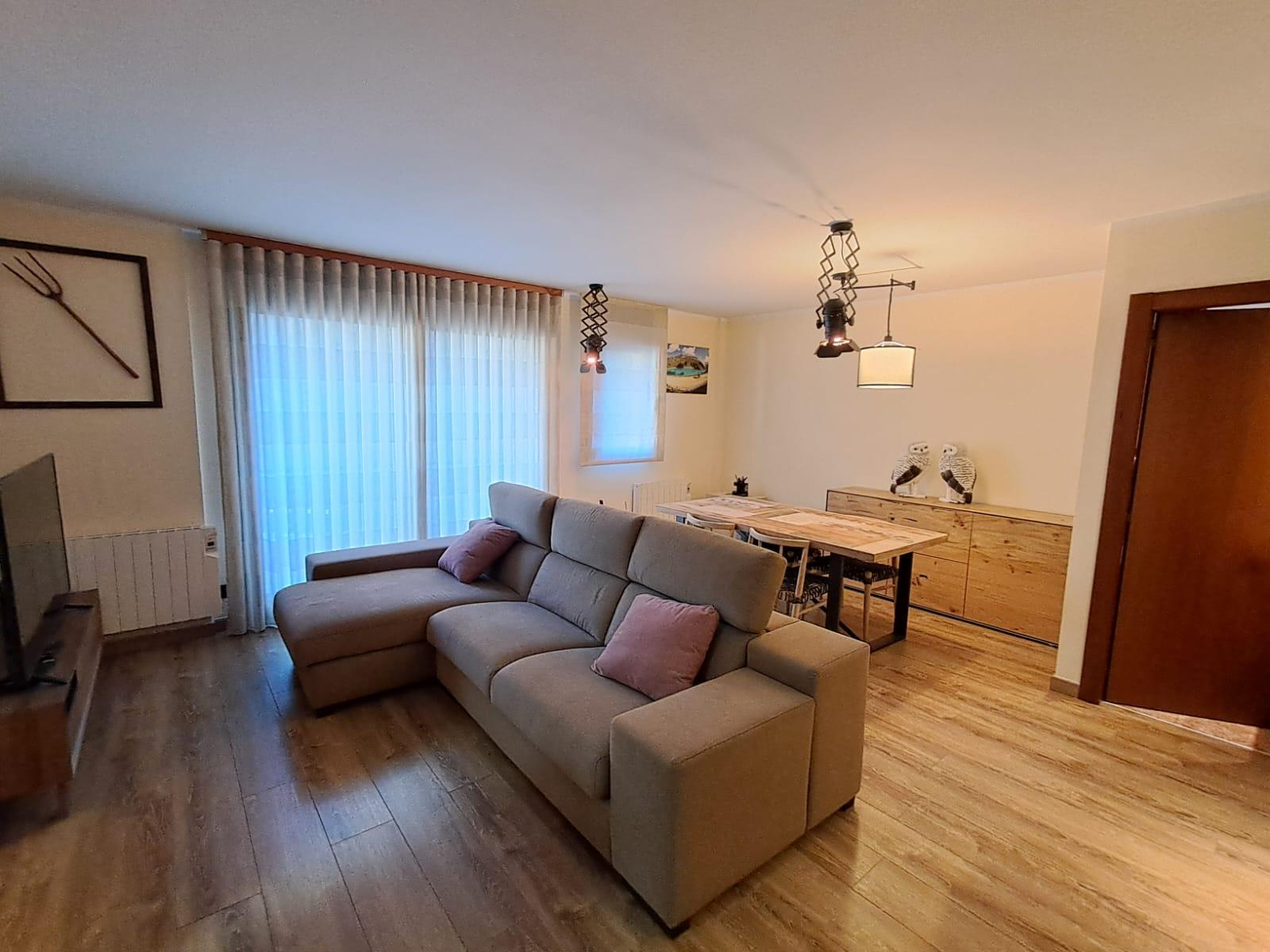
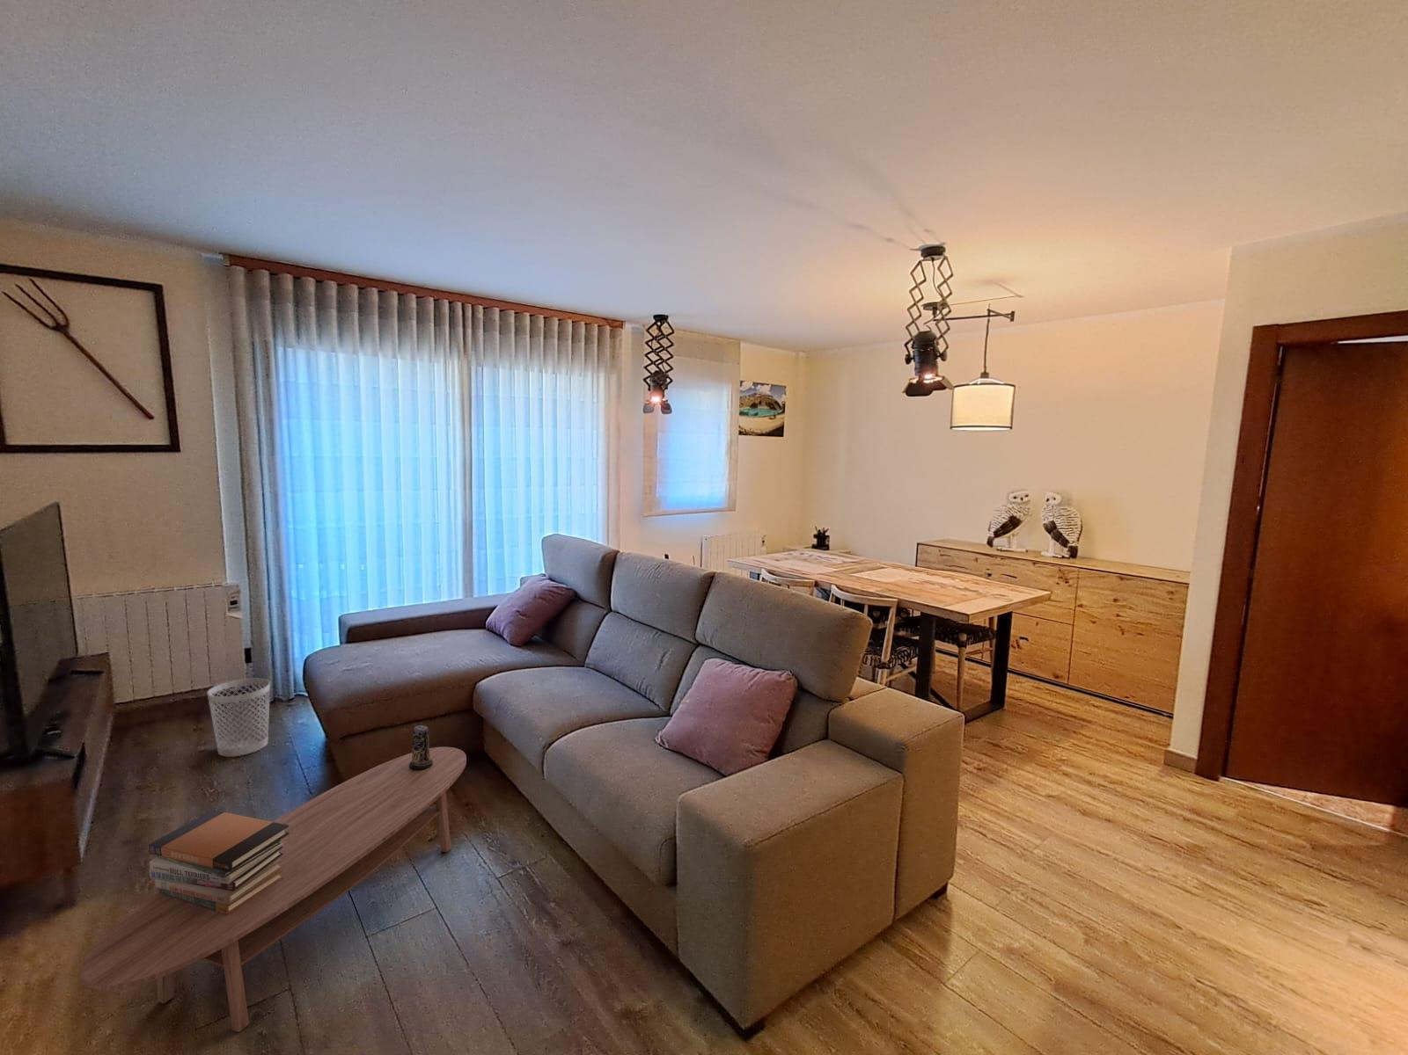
+ book stack [147,810,289,915]
+ coffee table [80,747,467,1033]
+ wastebasket [207,678,271,758]
+ candle [409,725,433,770]
